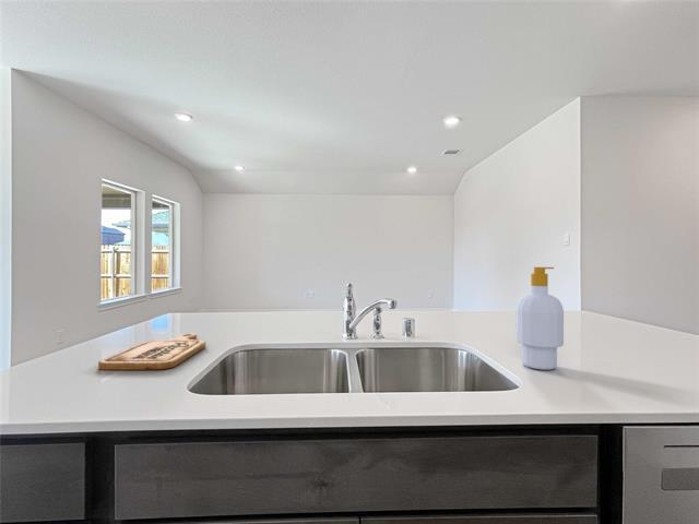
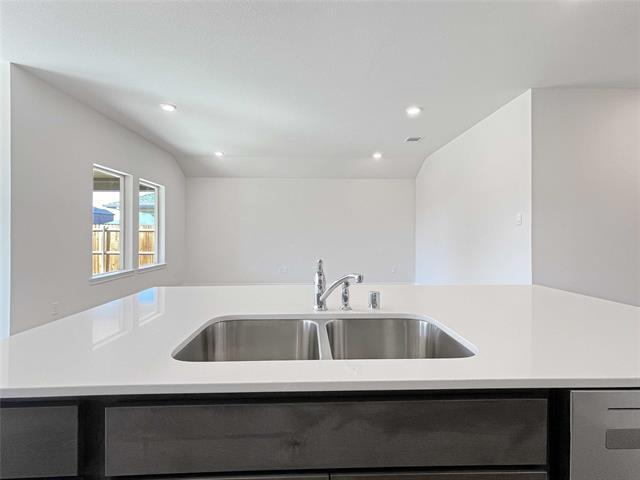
- cutting board [97,333,206,371]
- soap bottle [514,266,565,371]
